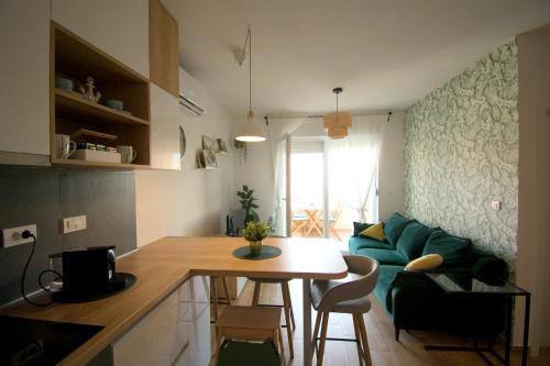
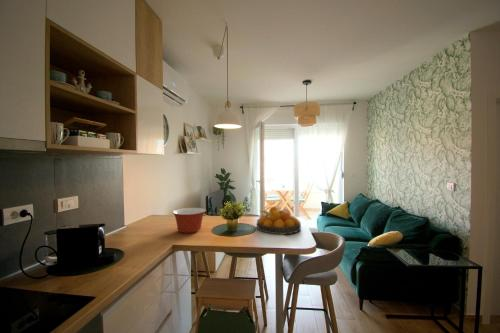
+ fruit bowl [256,206,302,236]
+ mixing bowl [171,207,207,235]
